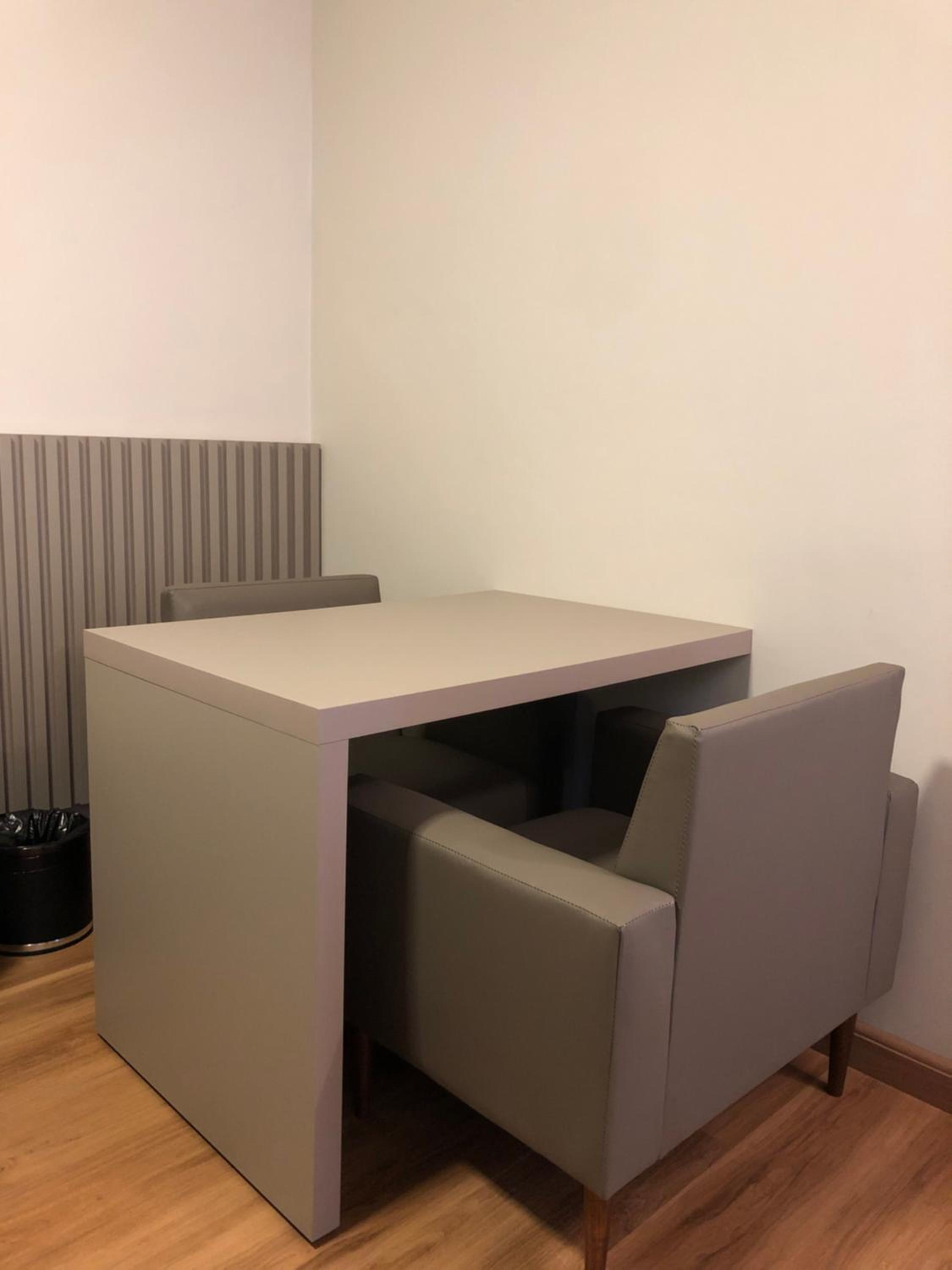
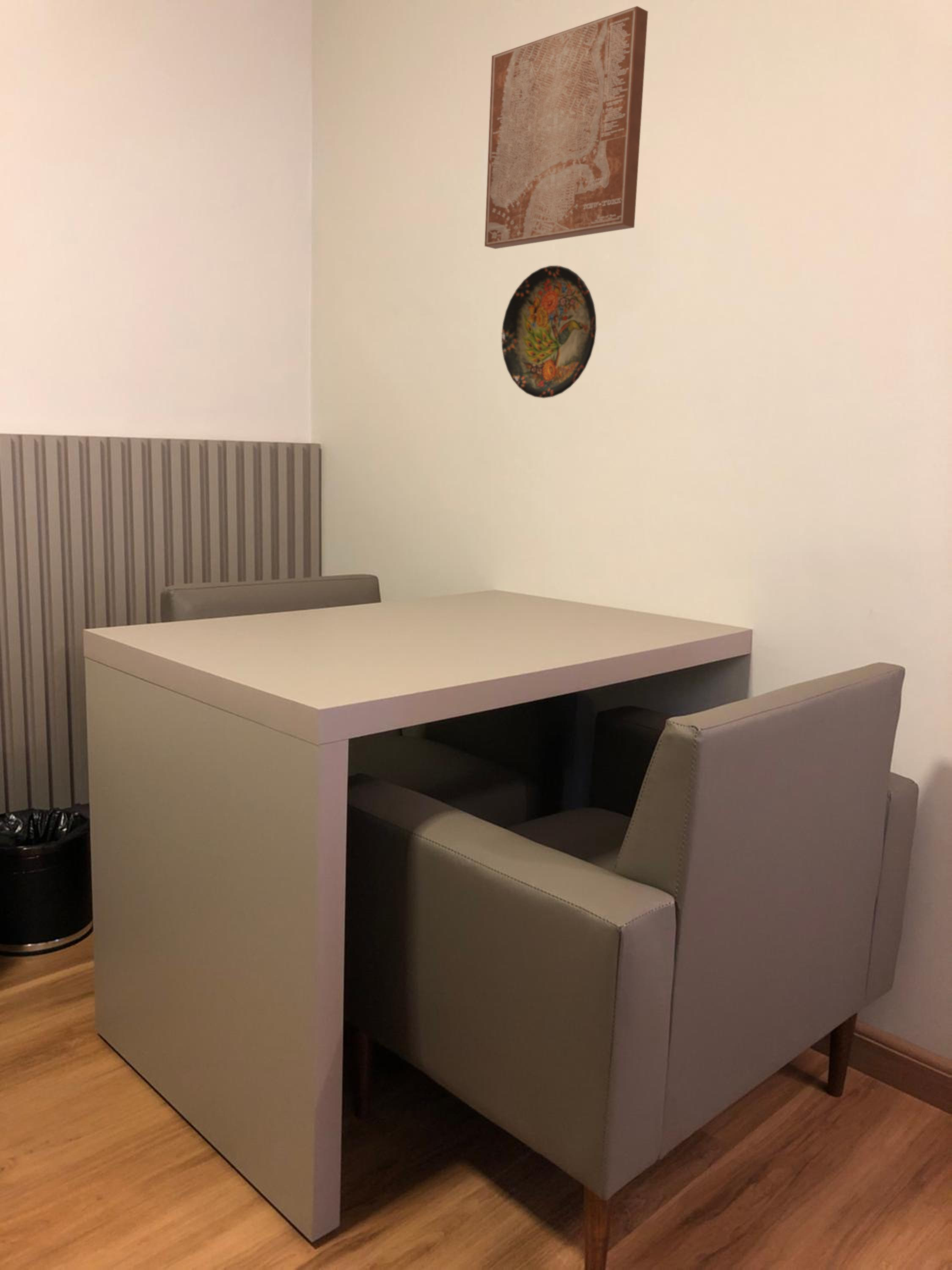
+ decorative plate [501,265,597,399]
+ wall art [484,6,649,249]
